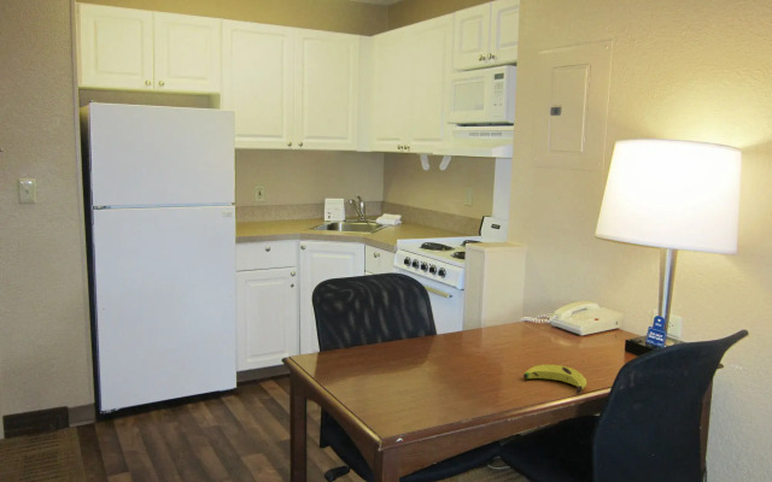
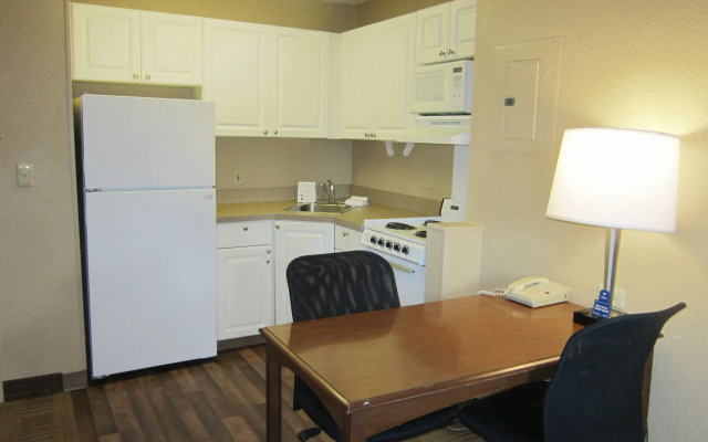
- banana [522,364,587,395]
